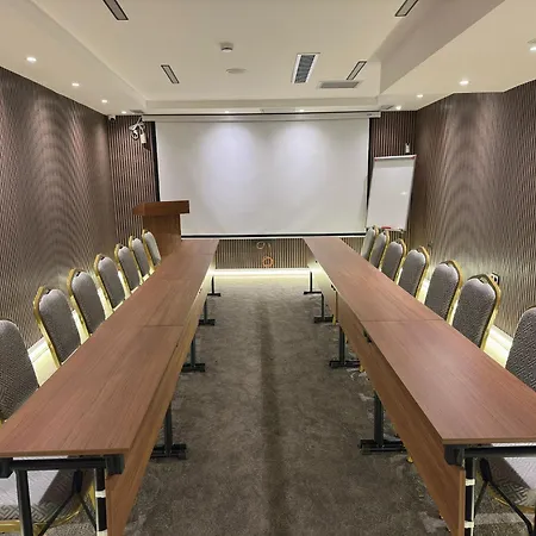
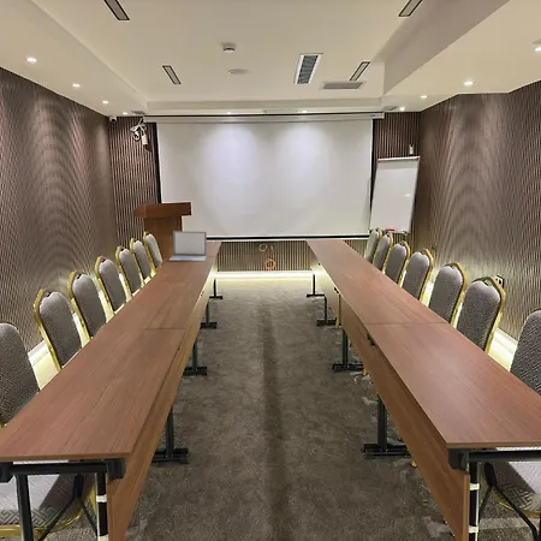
+ laptop [168,230,208,262]
